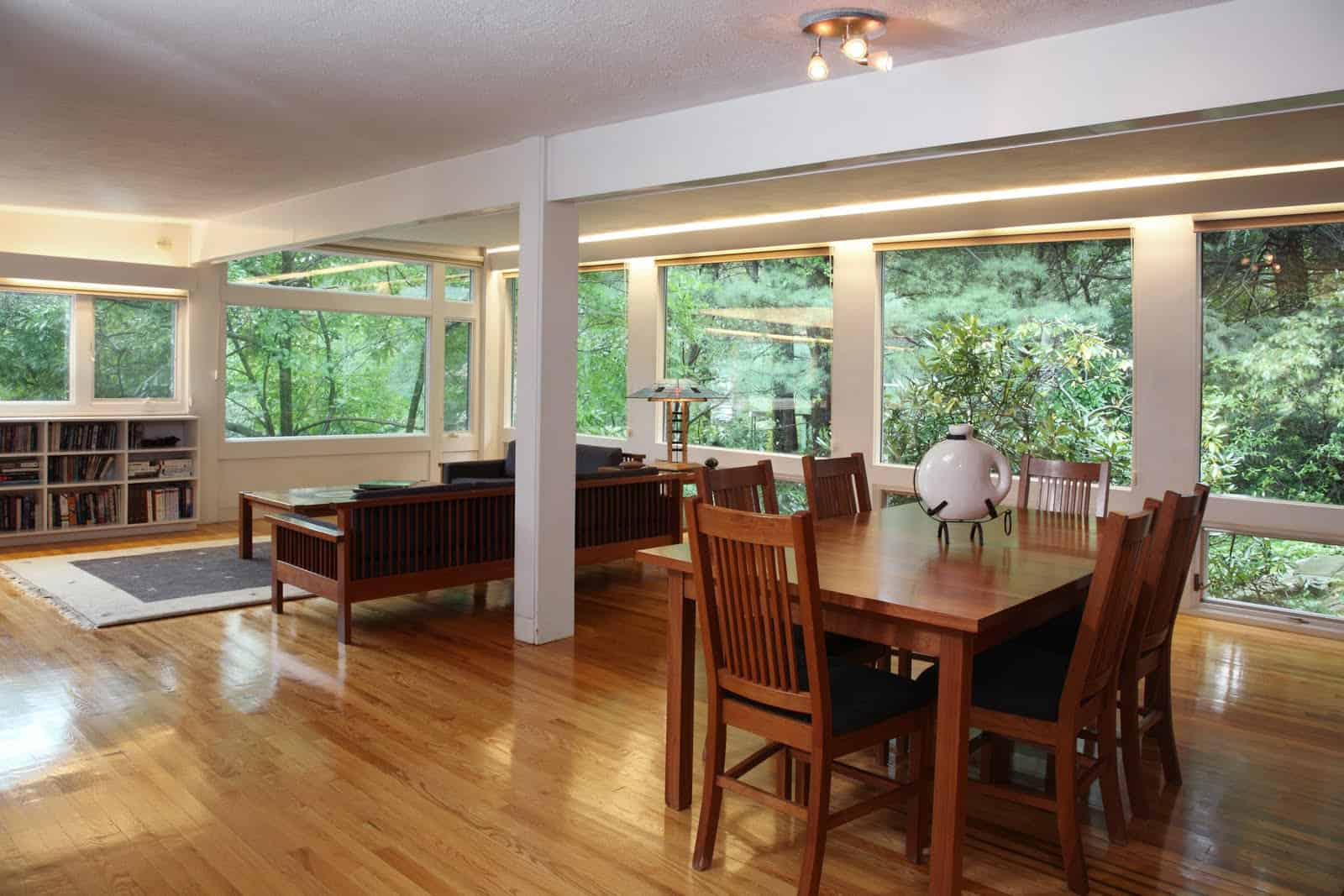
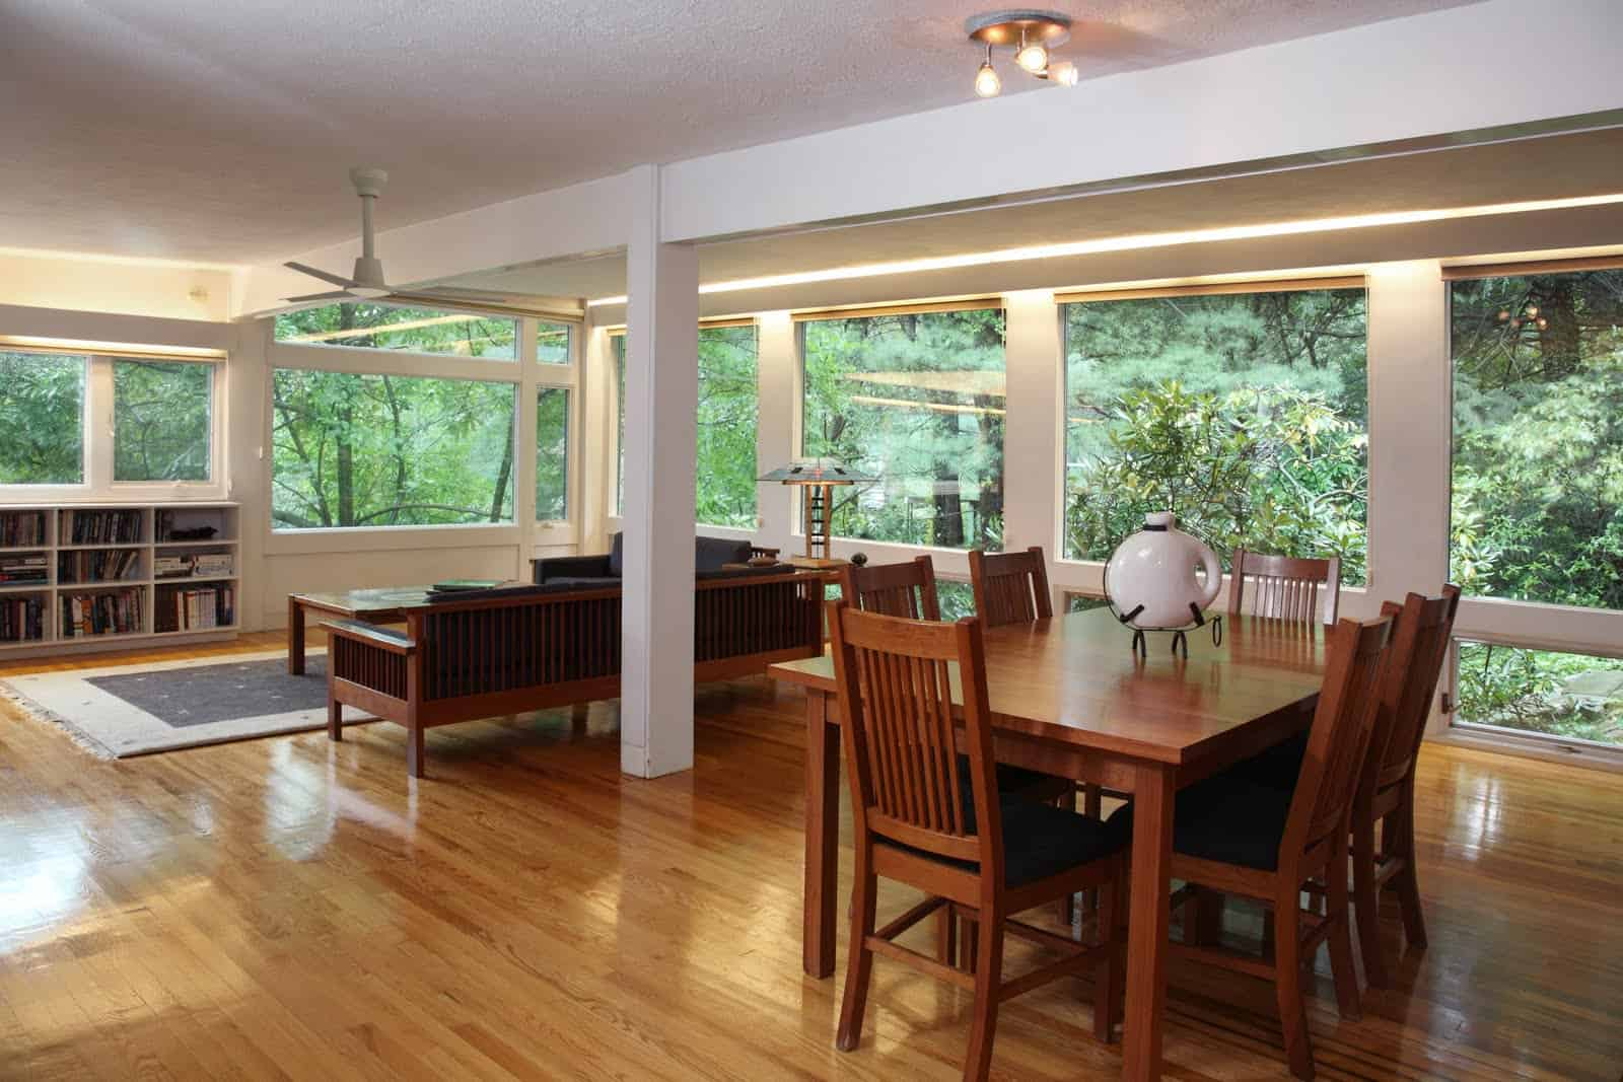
+ ceiling fan [278,167,510,304]
